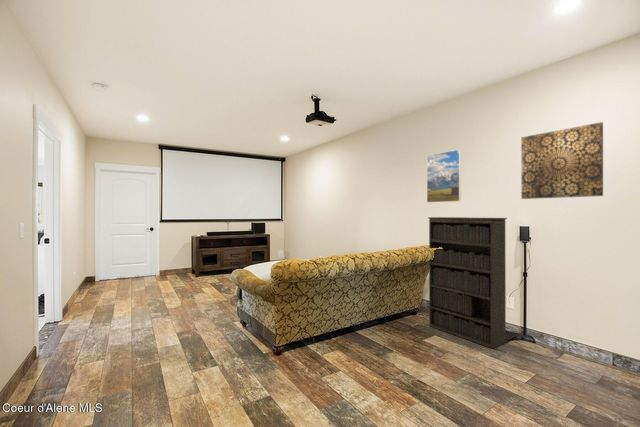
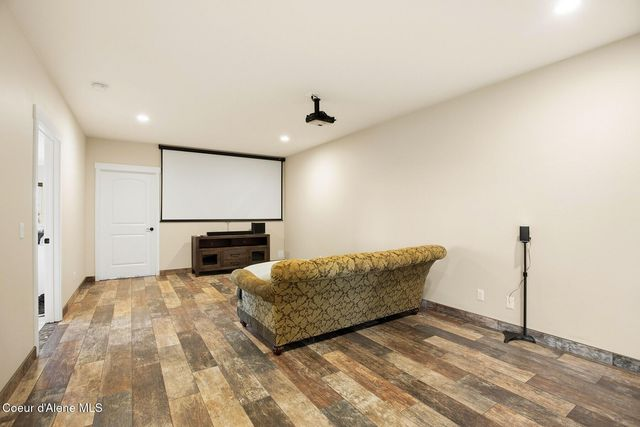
- bookshelf [427,216,508,349]
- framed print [426,148,462,204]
- wall art [520,121,604,200]
